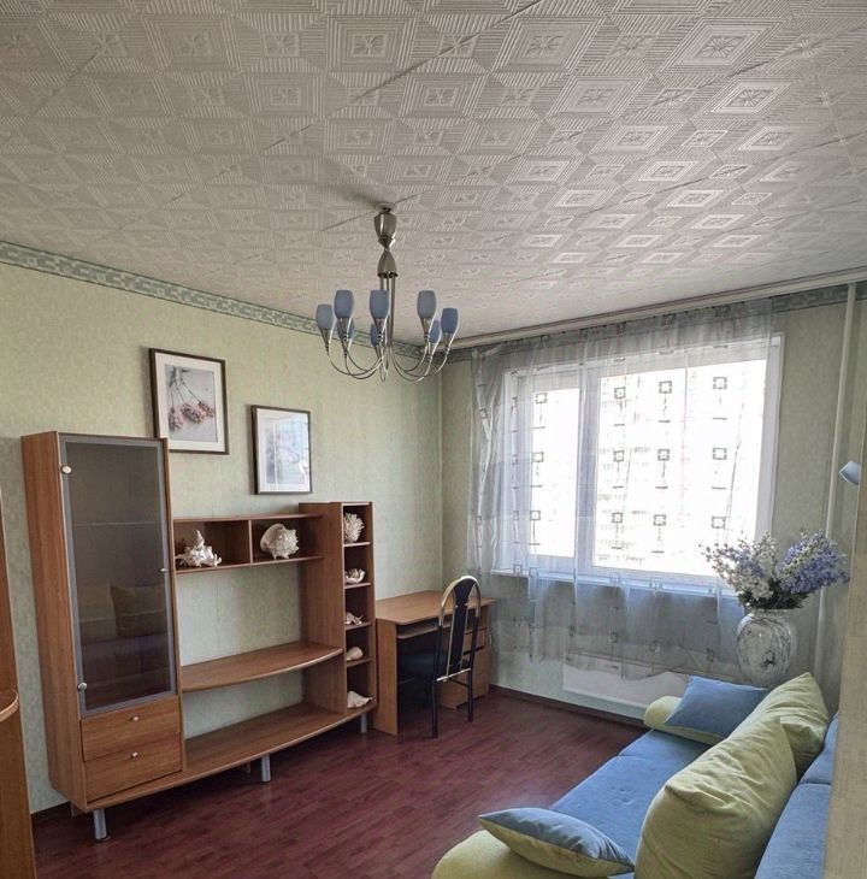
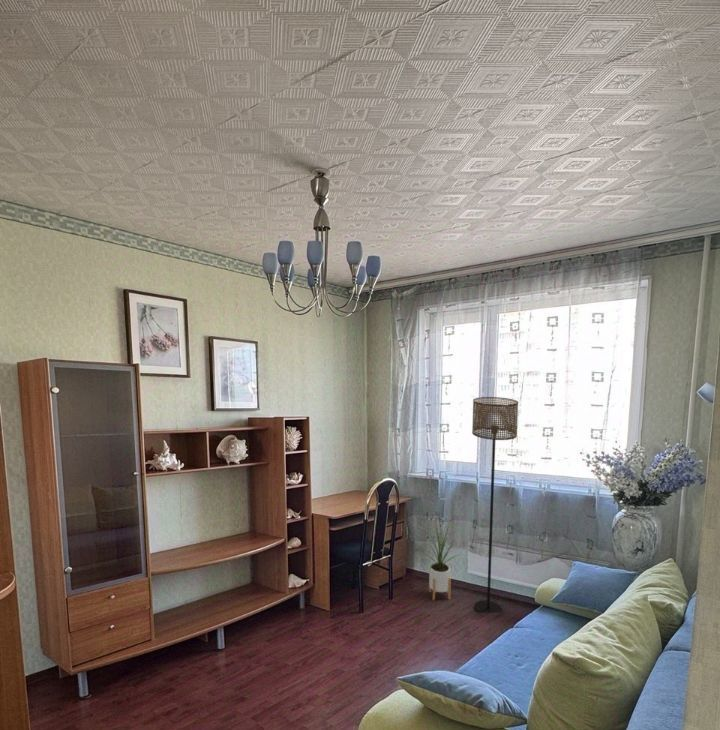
+ floor lamp [471,396,519,614]
+ house plant [417,517,463,601]
